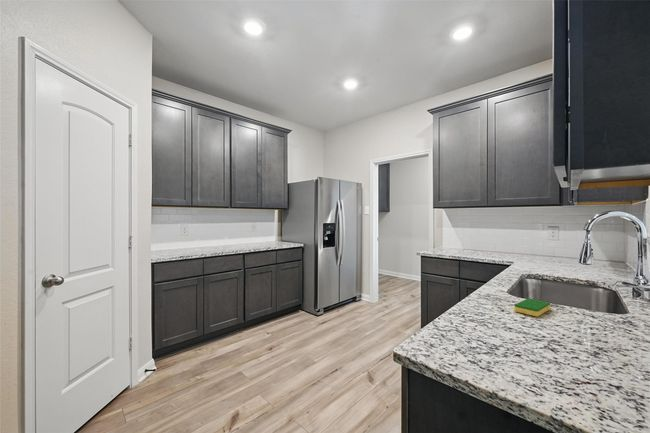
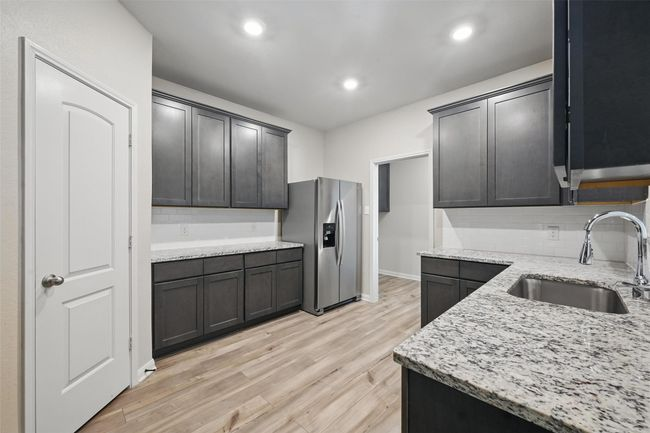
- dish sponge [513,298,551,318]
